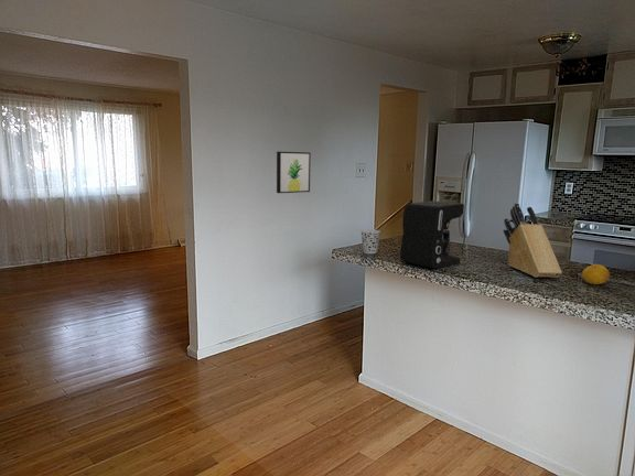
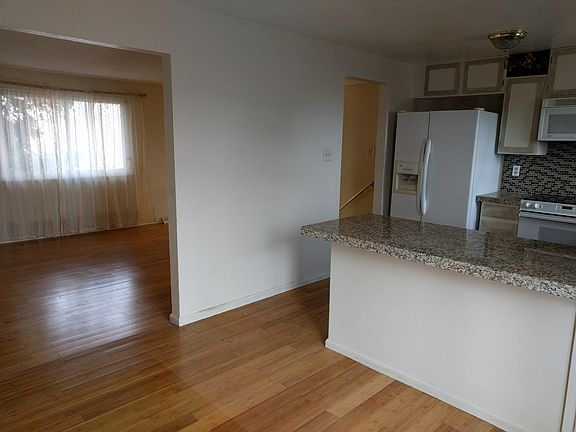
- coffee maker [399,199,465,270]
- fruit [581,263,611,285]
- wall art [276,151,312,194]
- knife block [503,202,563,279]
- cup [359,228,381,255]
